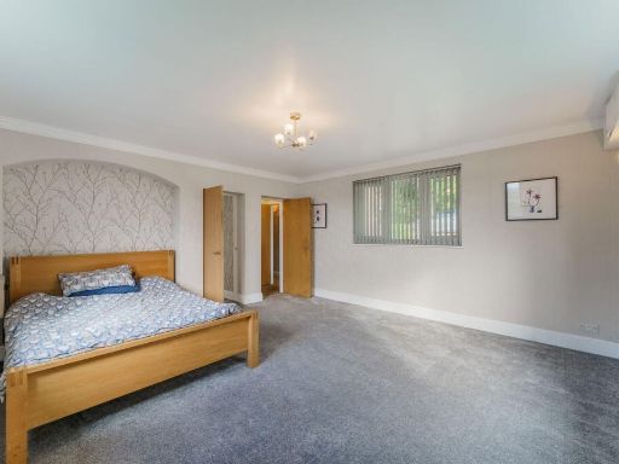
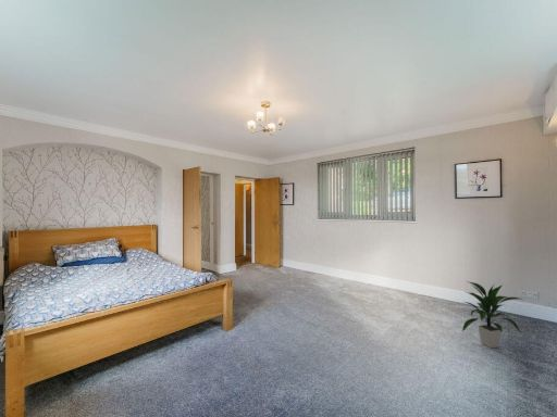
+ indoor plant [461,280,523,349]
